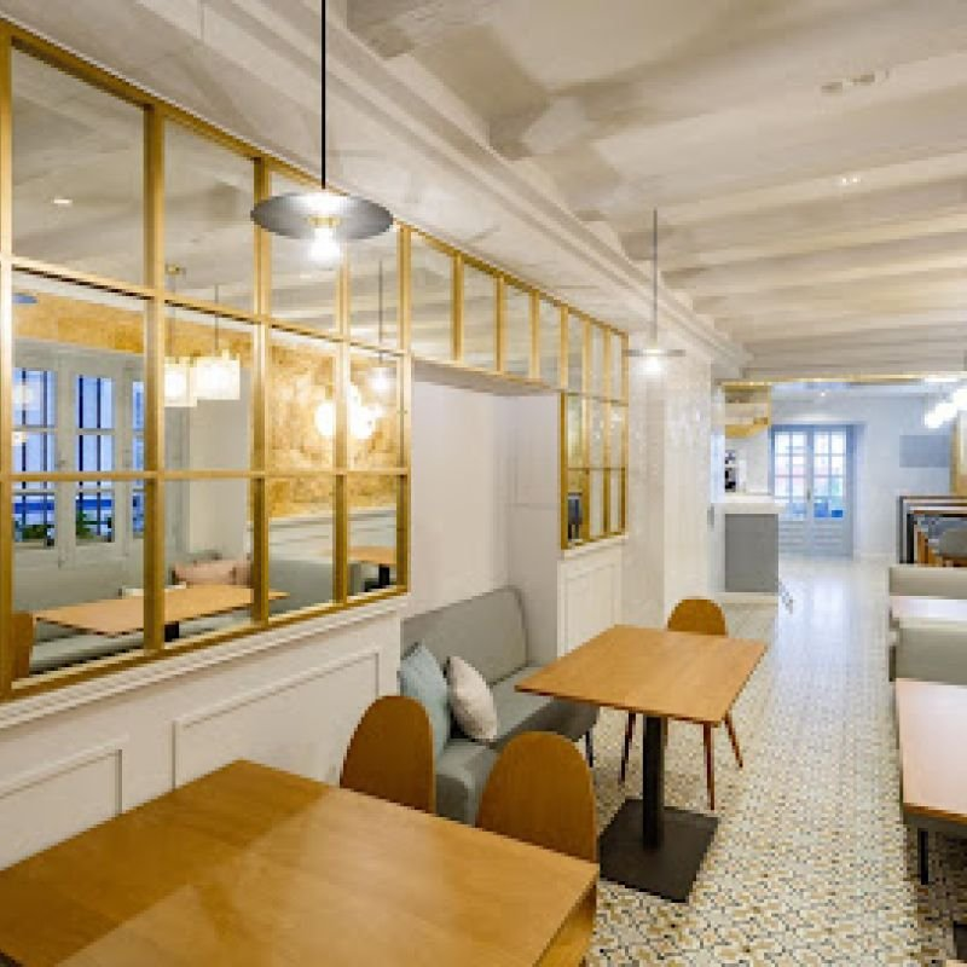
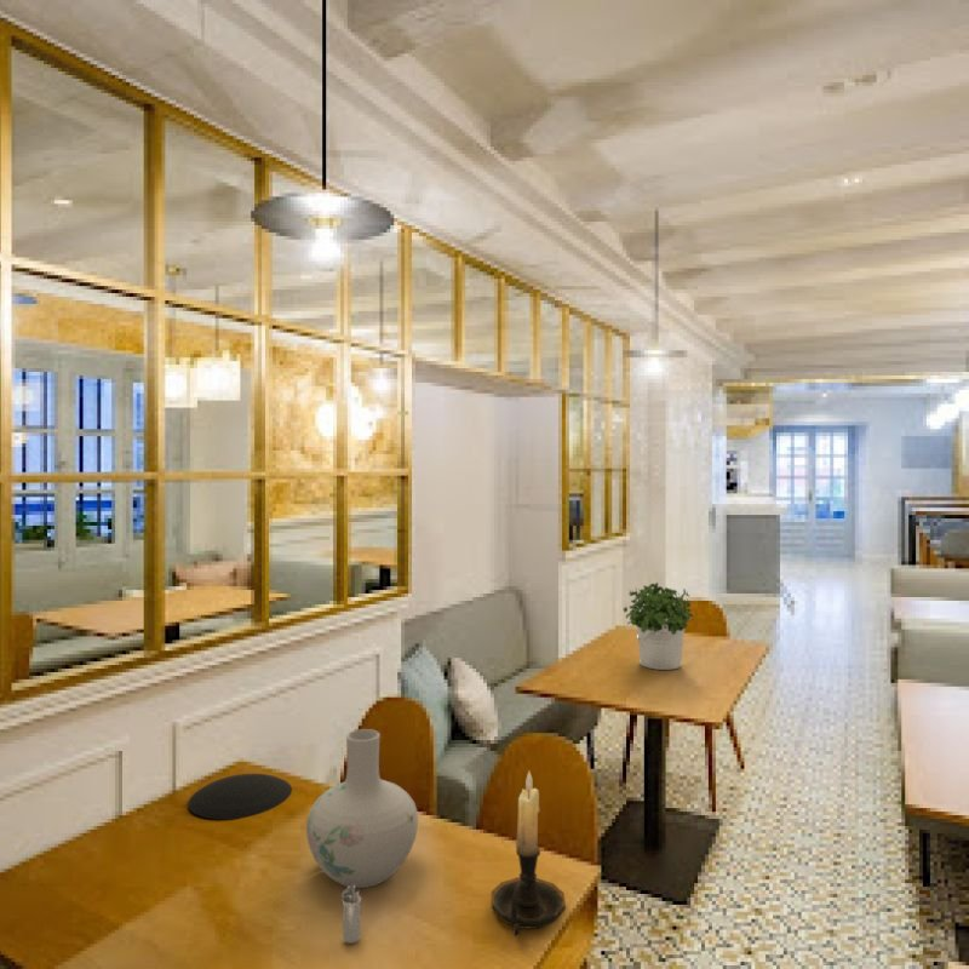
+ shaker [340,885,362,945]
+ potted plant [623,581,695,671]
+ plate [187,773,293,821]
+ vase [305,728,419,889]
+ candle holder [491,770,567,939]
